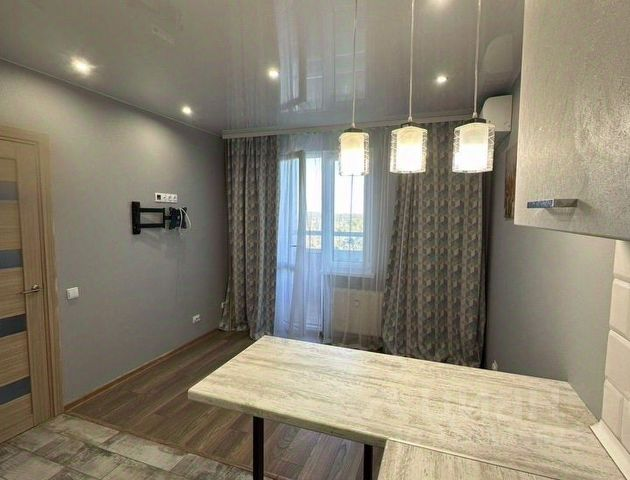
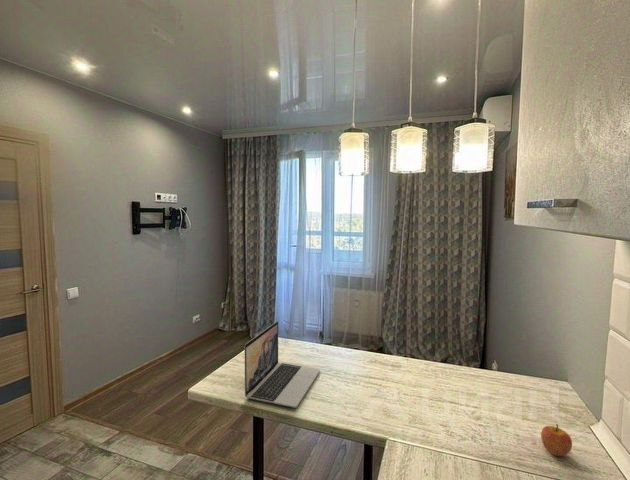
+ apple [540,423,573,457]
+ laptop [244,320,321,409]
